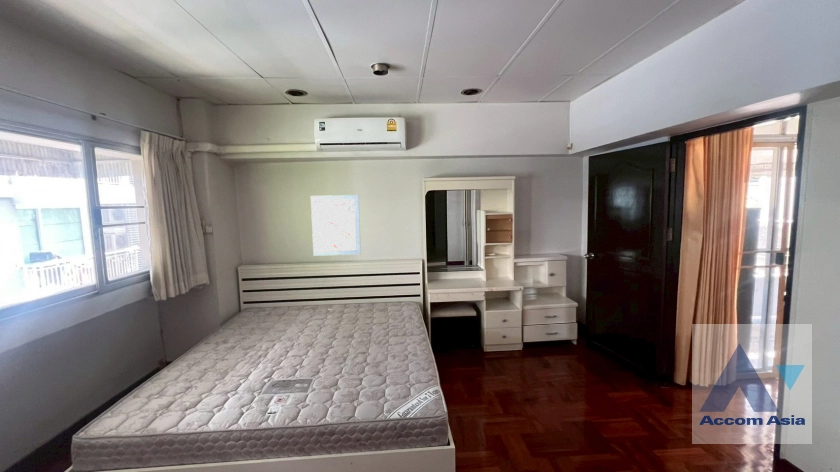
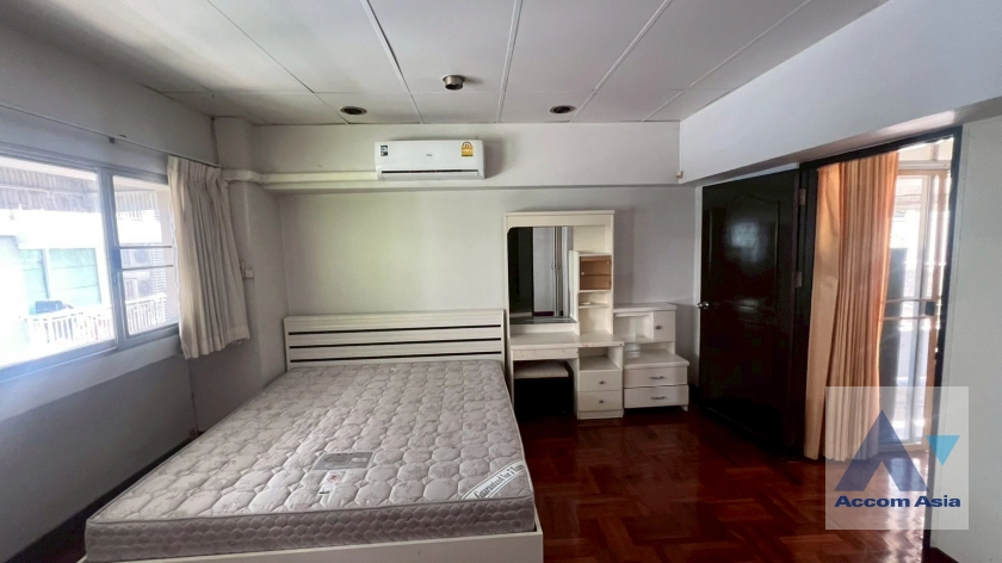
- wall art [310,194,362,257]
